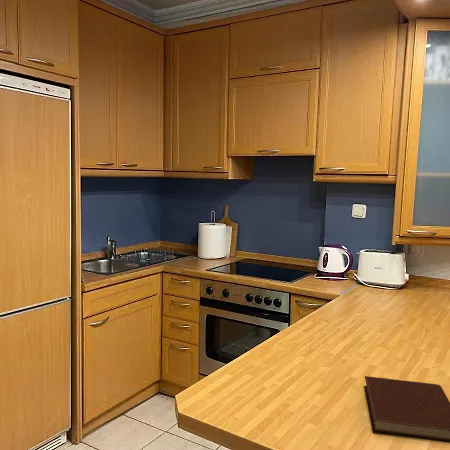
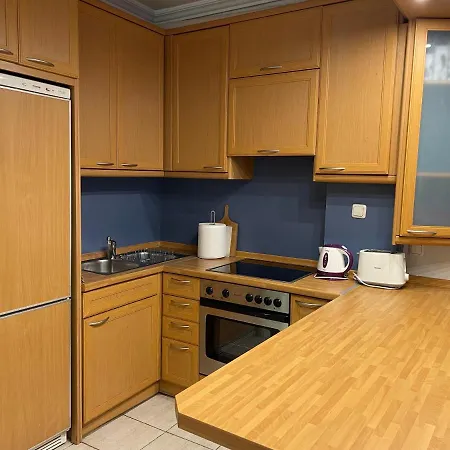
- notebook [363,375,450,444]
